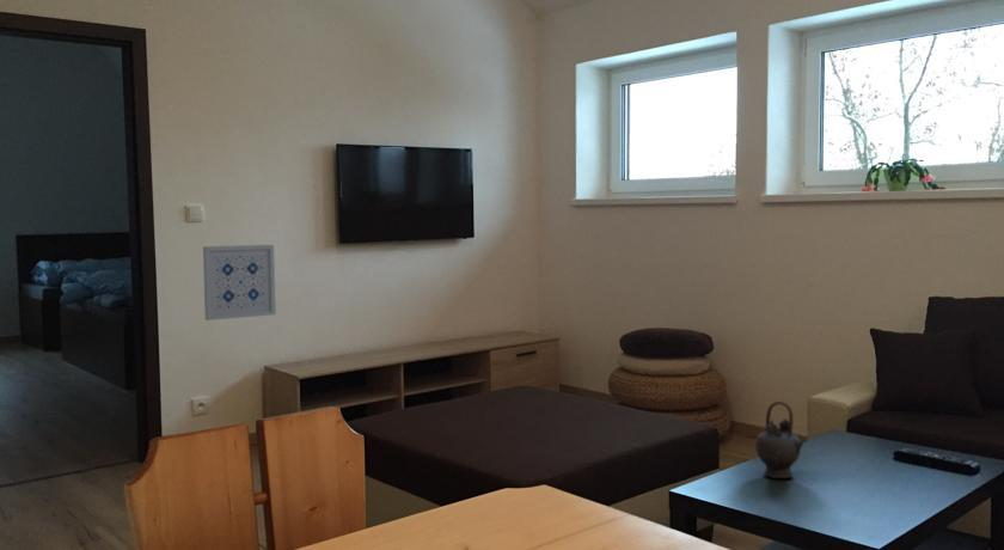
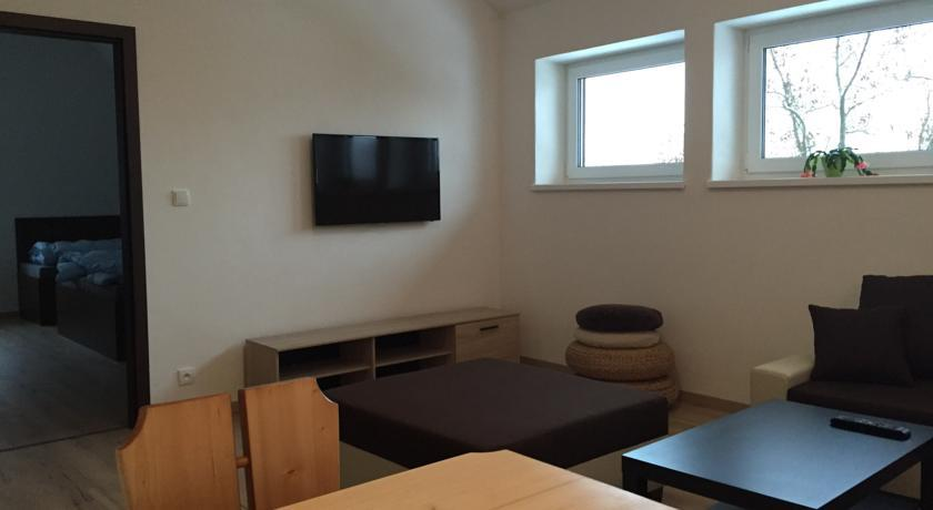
- wall art [202,244,277,322]
- teapot [754,401,809,479]
